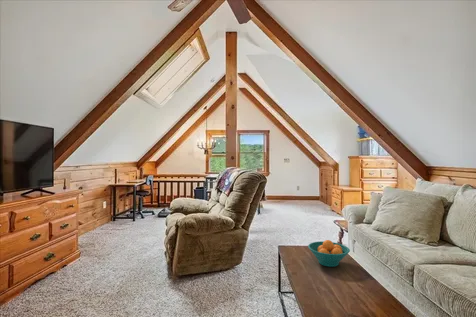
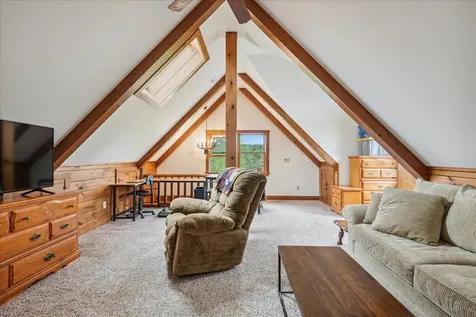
- fruit bowl [307,239,351,268]
